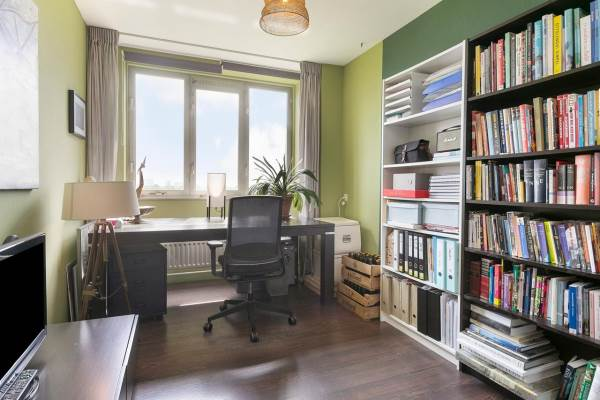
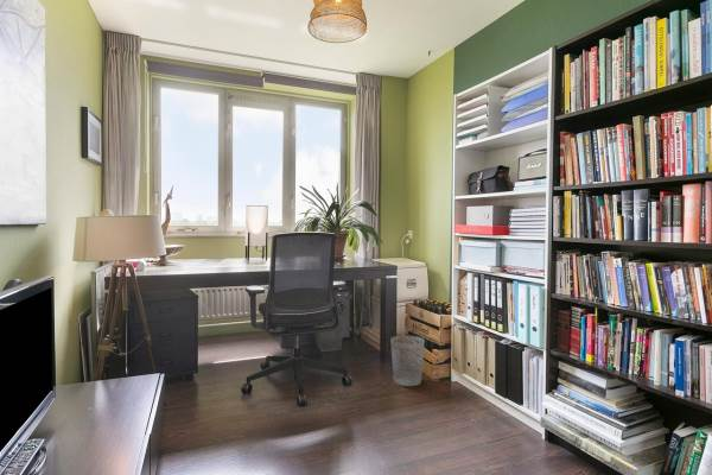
+ wastebasket [389,335,426,387]
